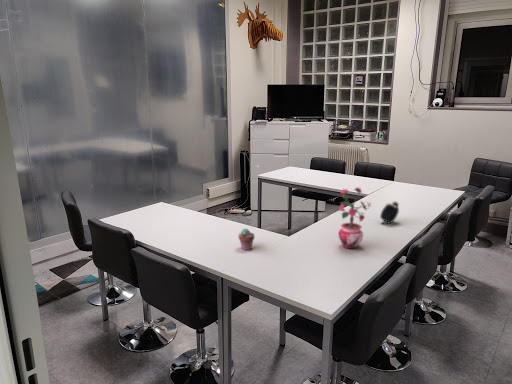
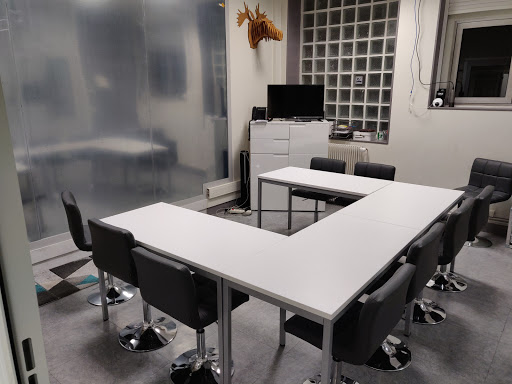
- potted succulent [237,227,256,252]
- alarm clock [379,200,400,225]
- potted plant [337,186,372,250]
